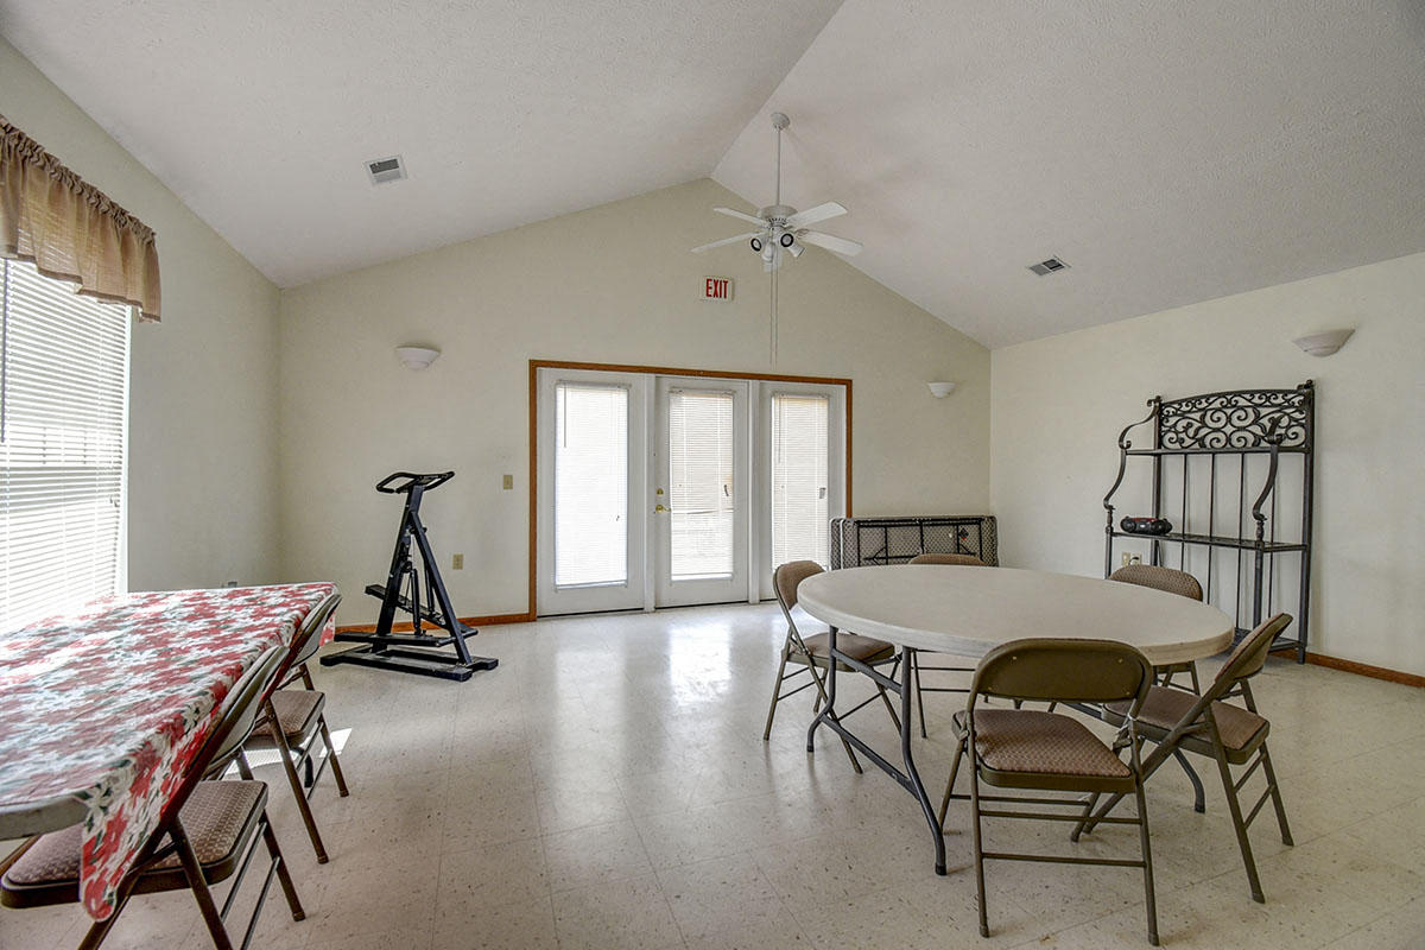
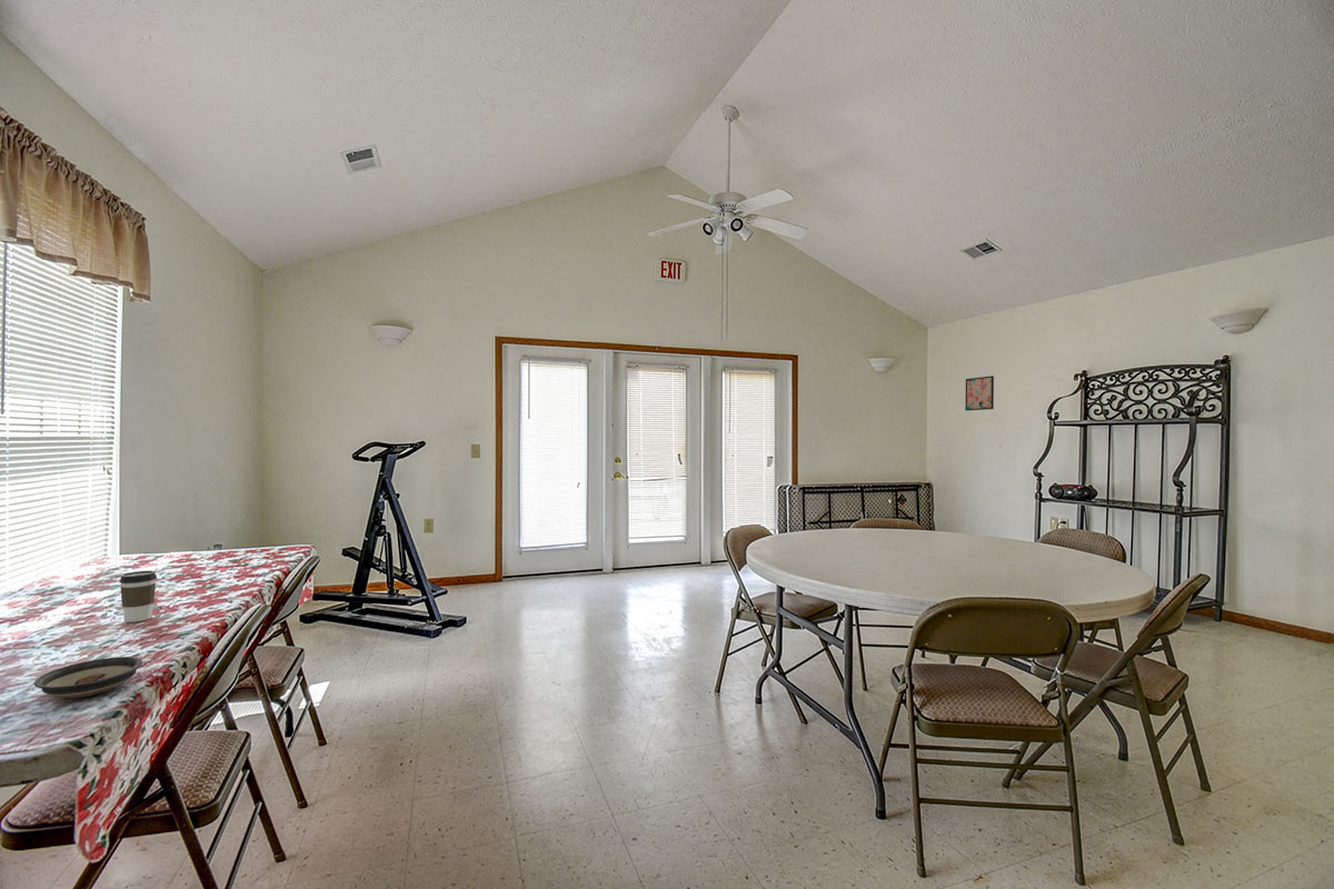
+ coffee cup [118,570,158,623]
+ saucer [33,656,143,699]
+ wall art [964,374,995,411]
